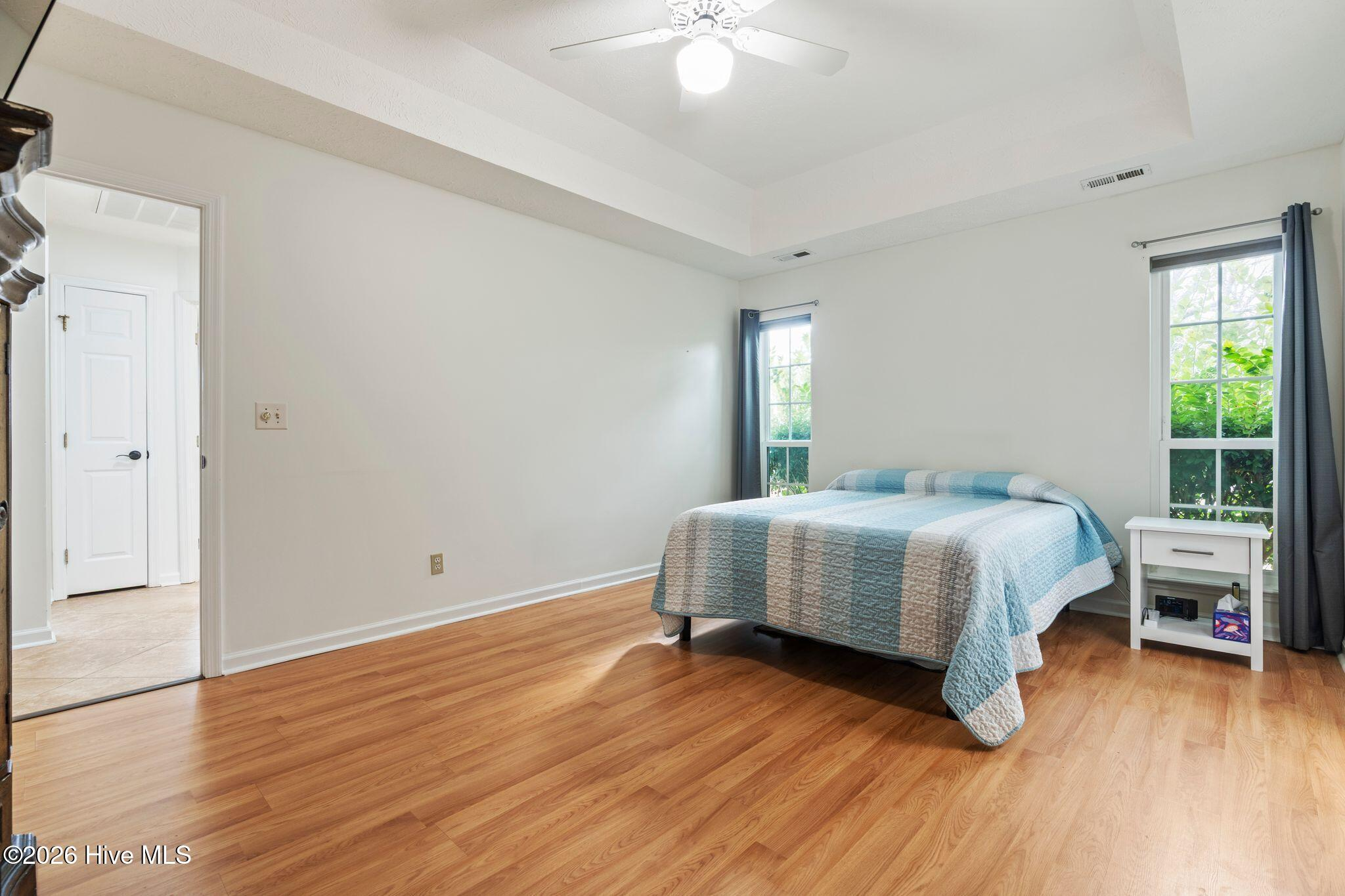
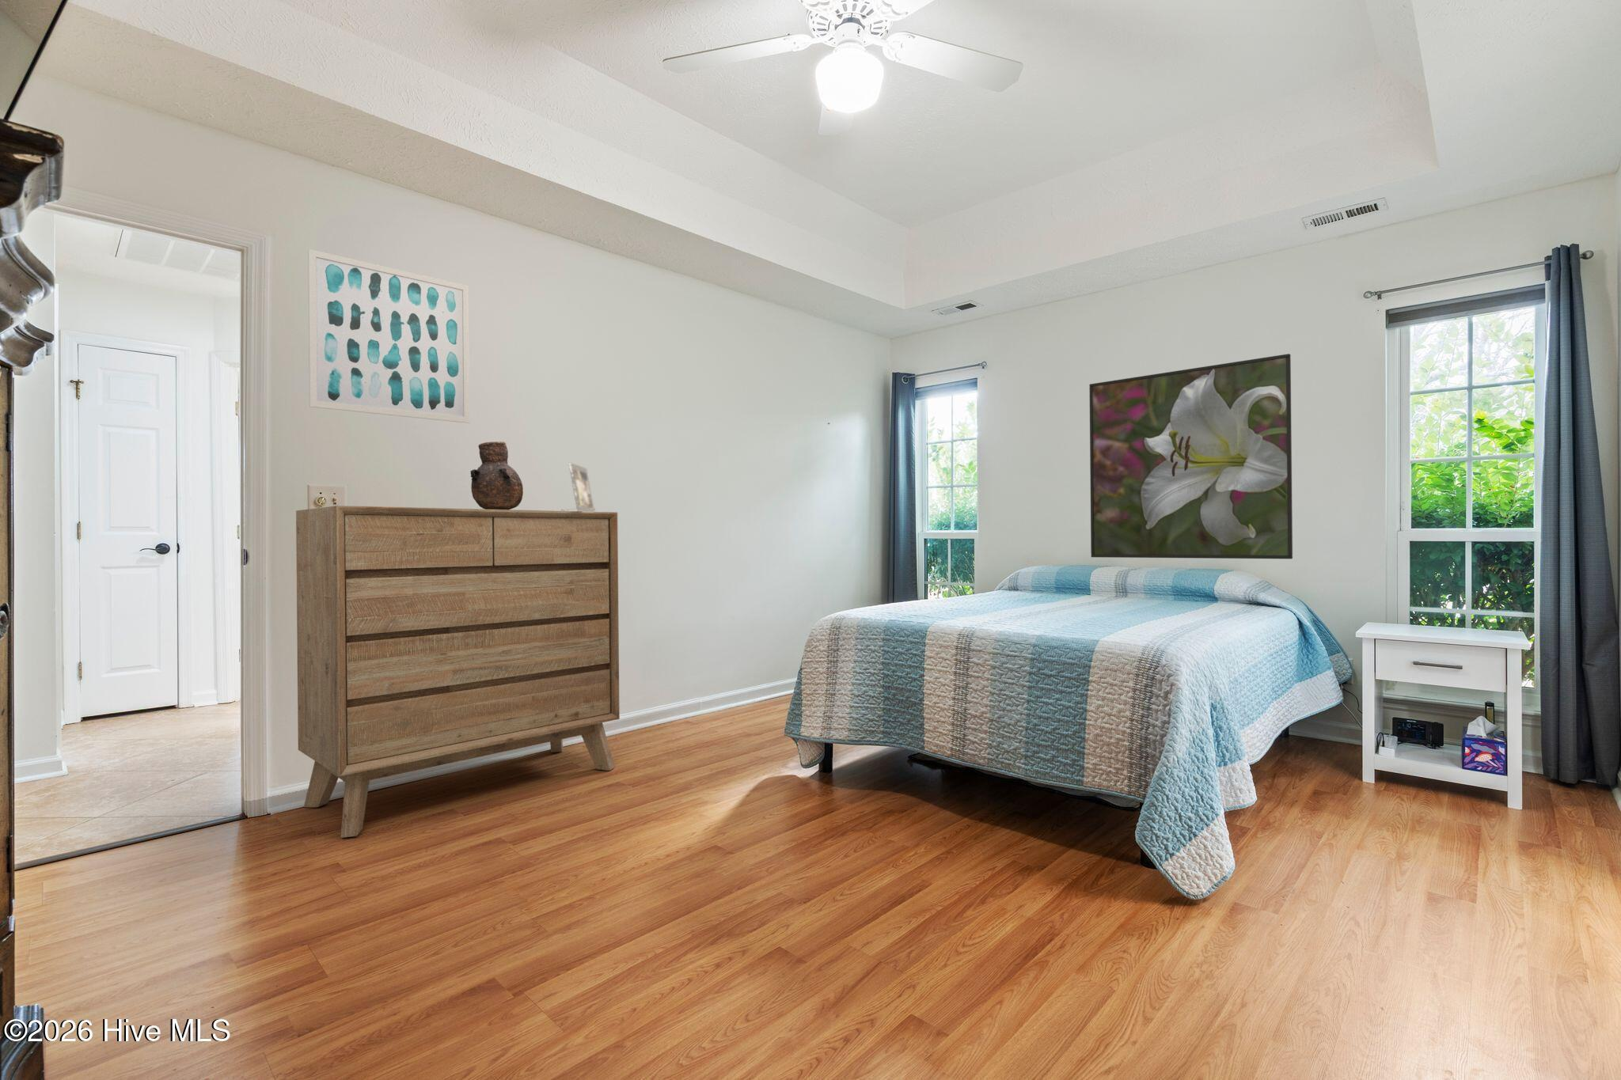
+ photo frame [560,462,597,512]
+ dresser [295,505,621,838]
+ wall art [307,248,470,424]
+ vase [470,441,524,510]
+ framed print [1088,353,1293,559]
